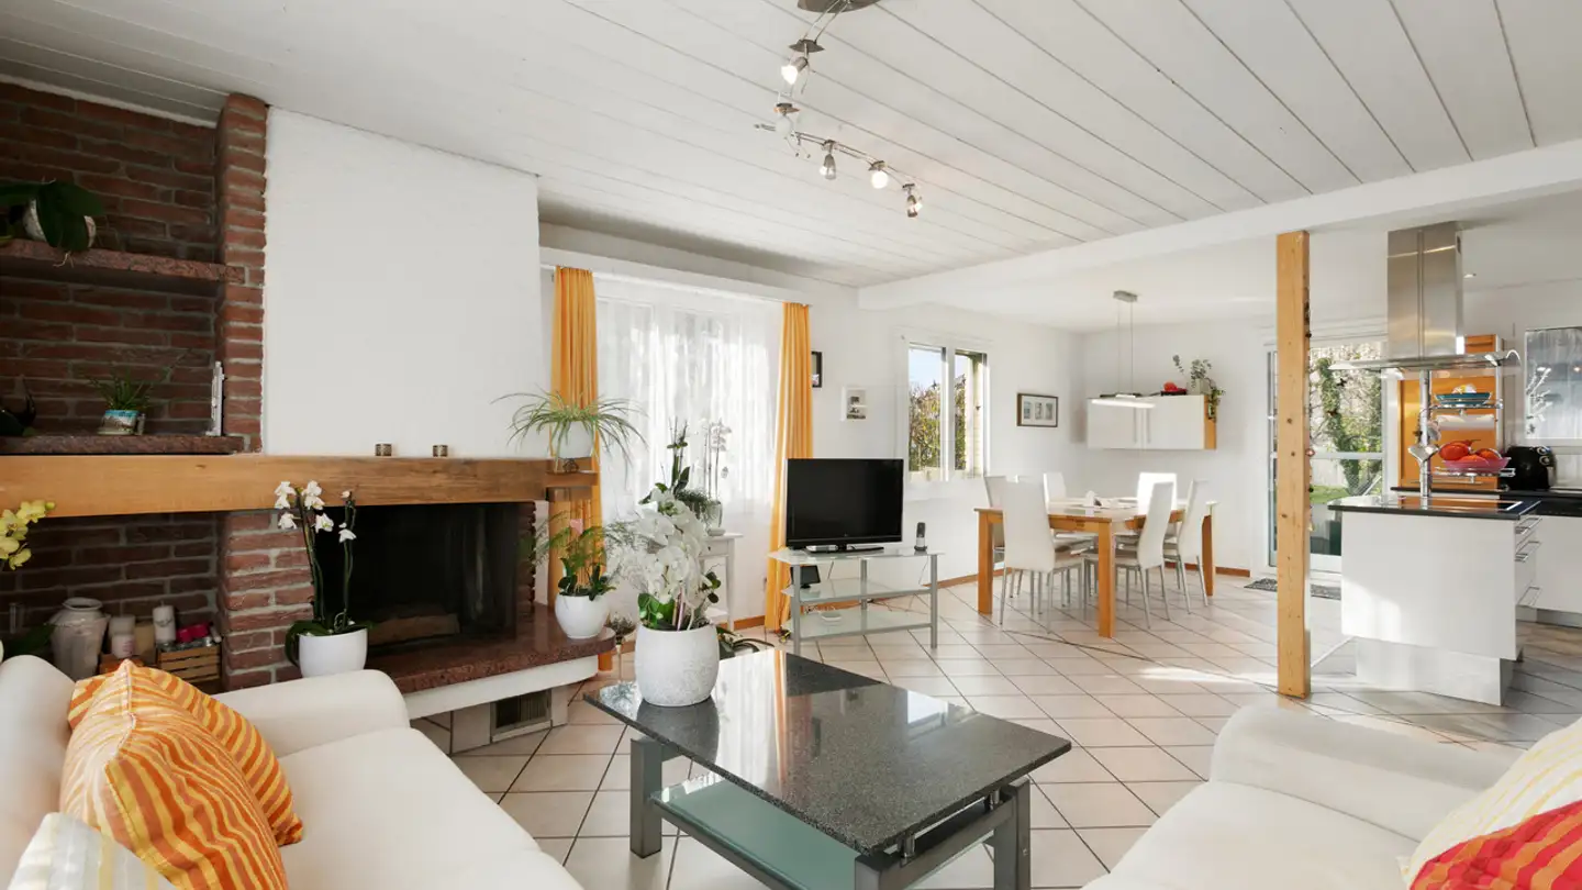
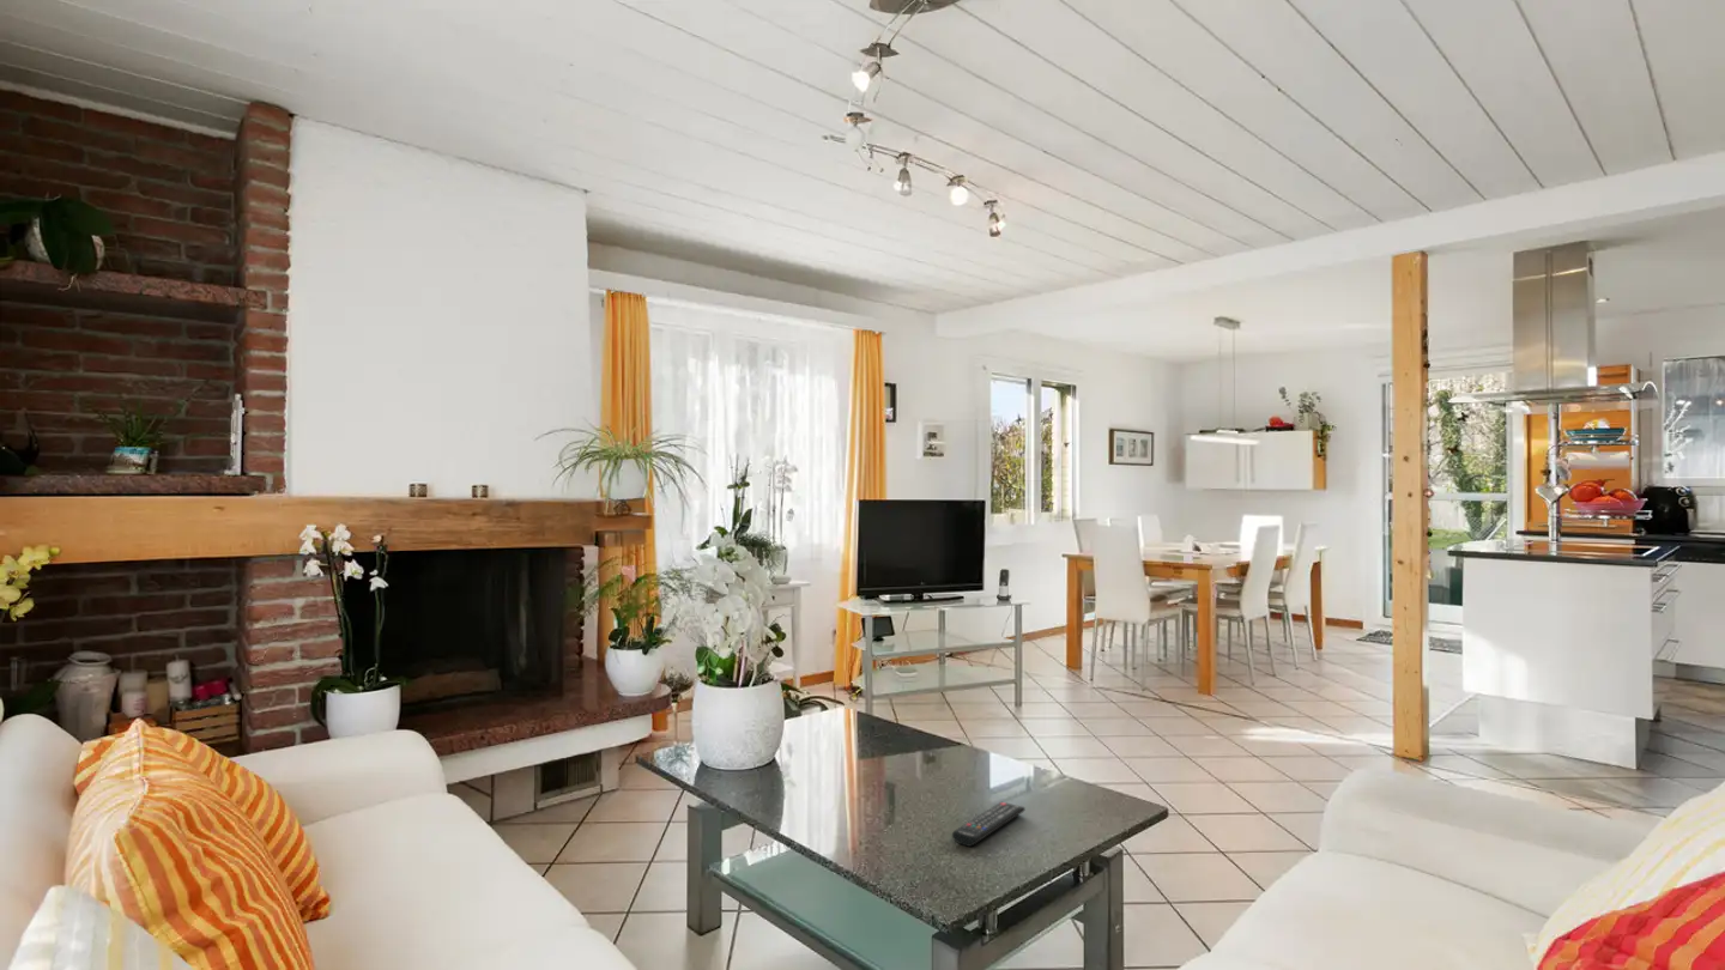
+ remote control [951,801,1027,848]
